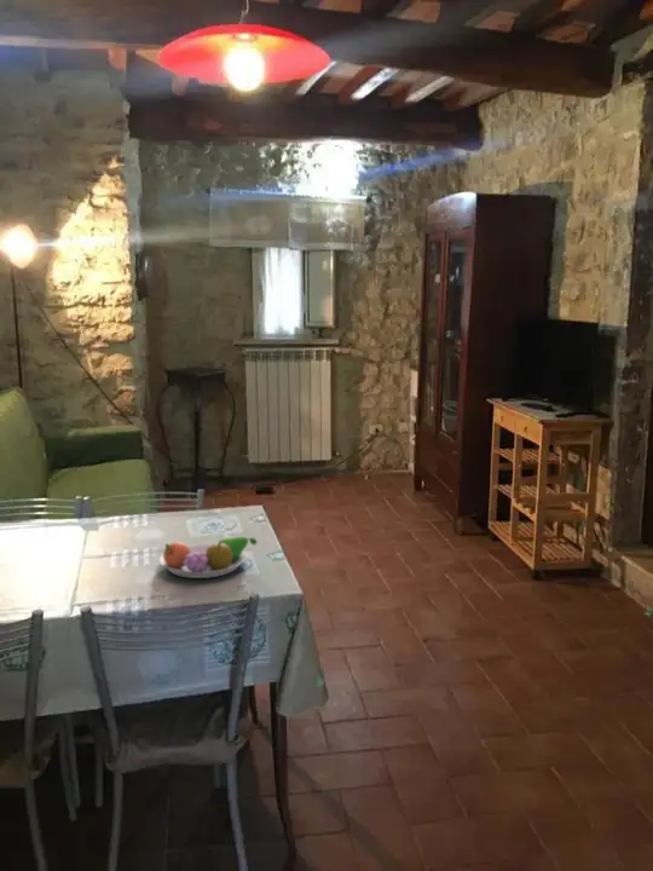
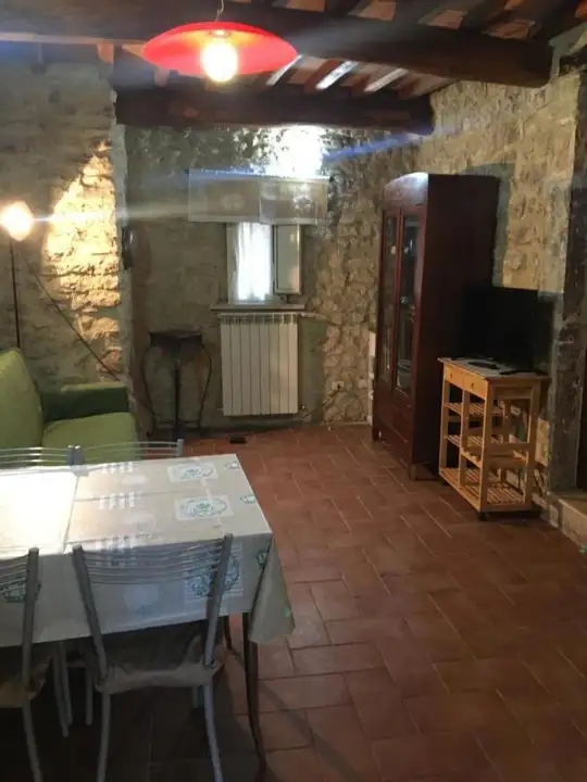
- fruit bowl [158,535,258,579]
